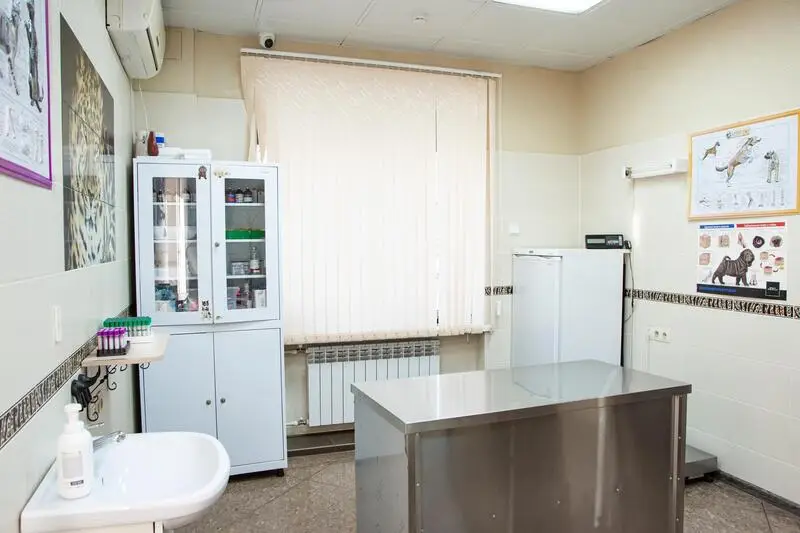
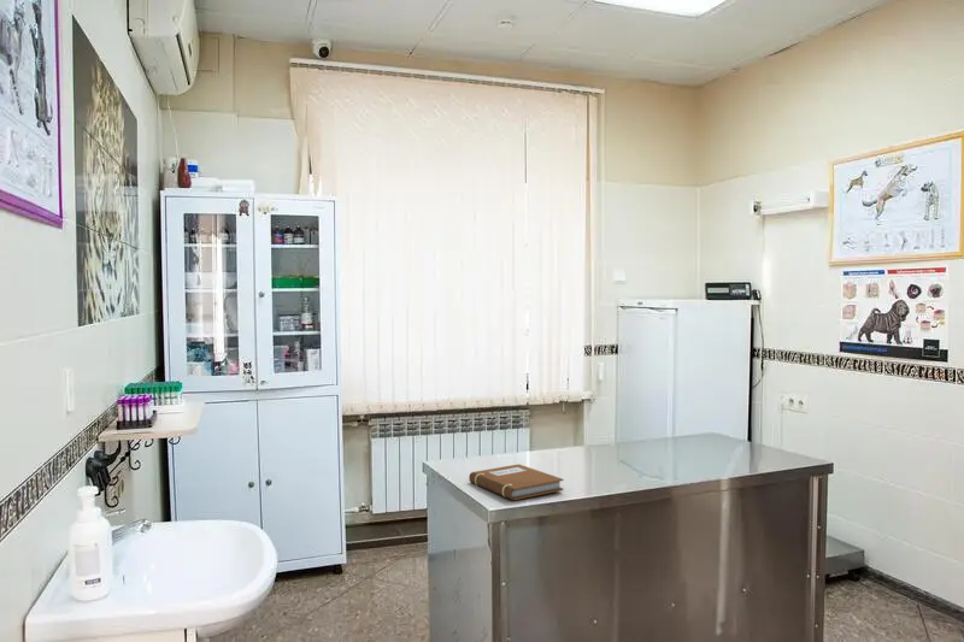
+ notebook [468,463,565,501]
